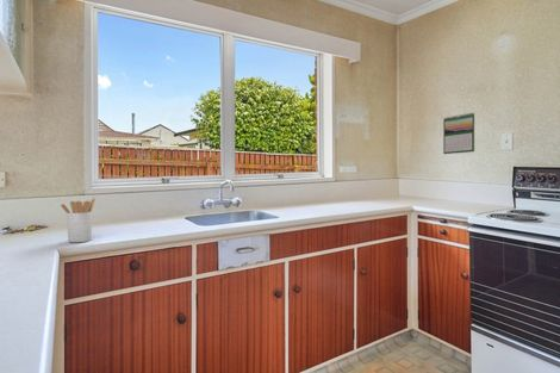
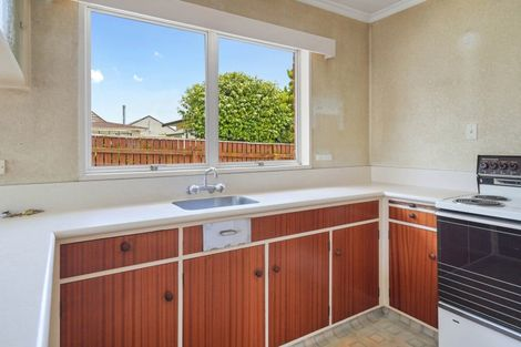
- calendar [442,112,475,155]
- utensil holder [60,197,97,243]
